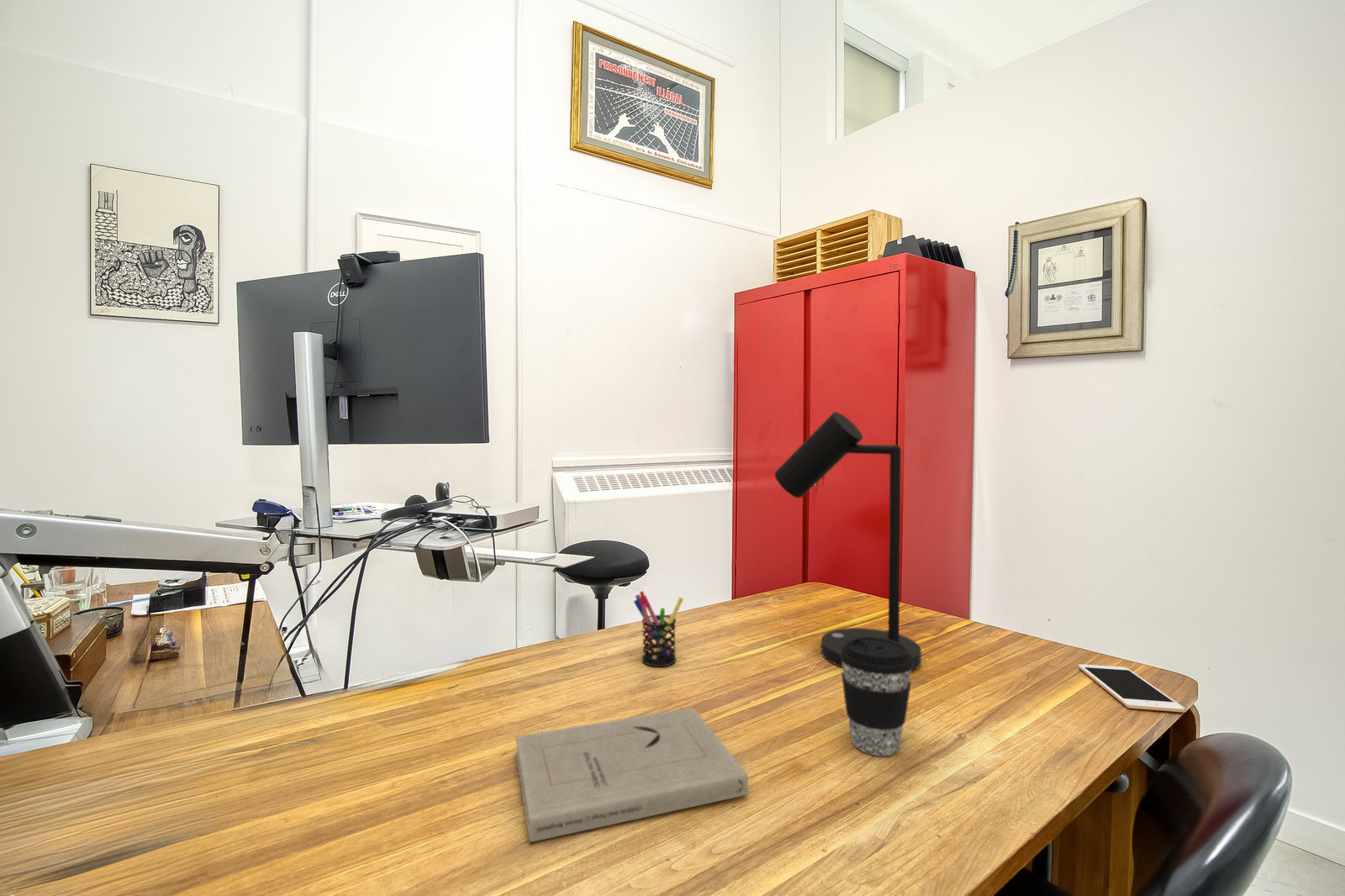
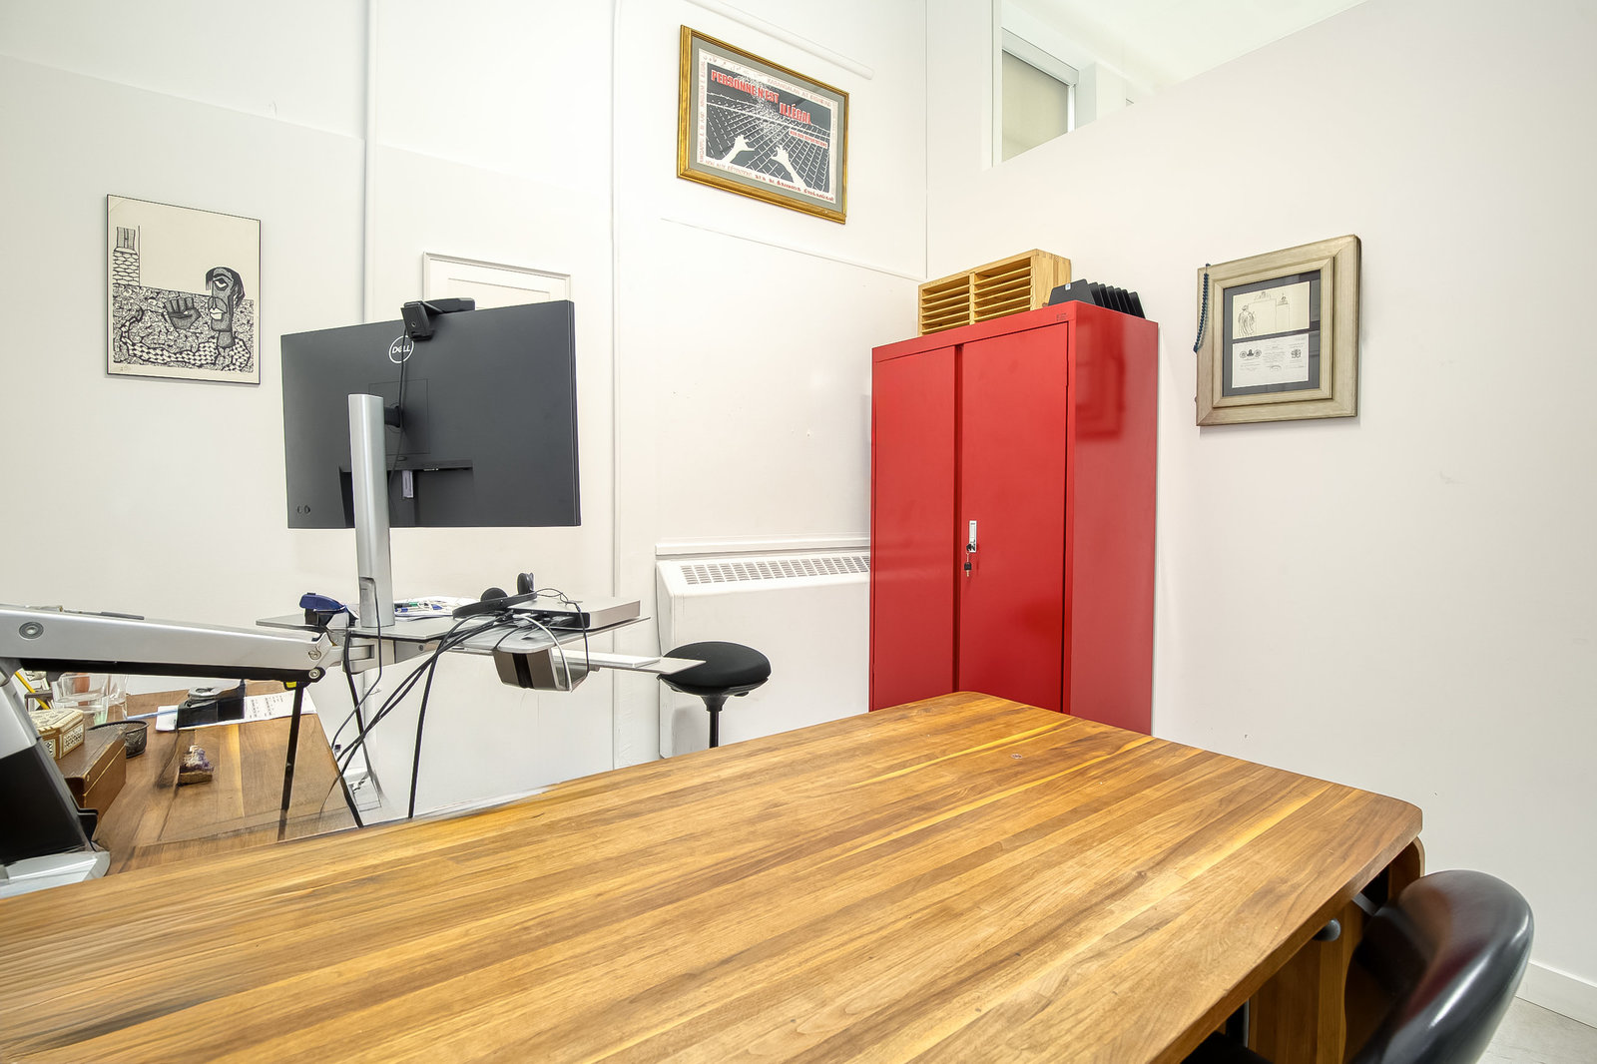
- coffee cup [840,636,914,756]
- book [515,707,749,843]
- pen holder [633,590,684,667]
- cell phone [1078,663,1186,713]
- desk lamp [773,411,922,672]
